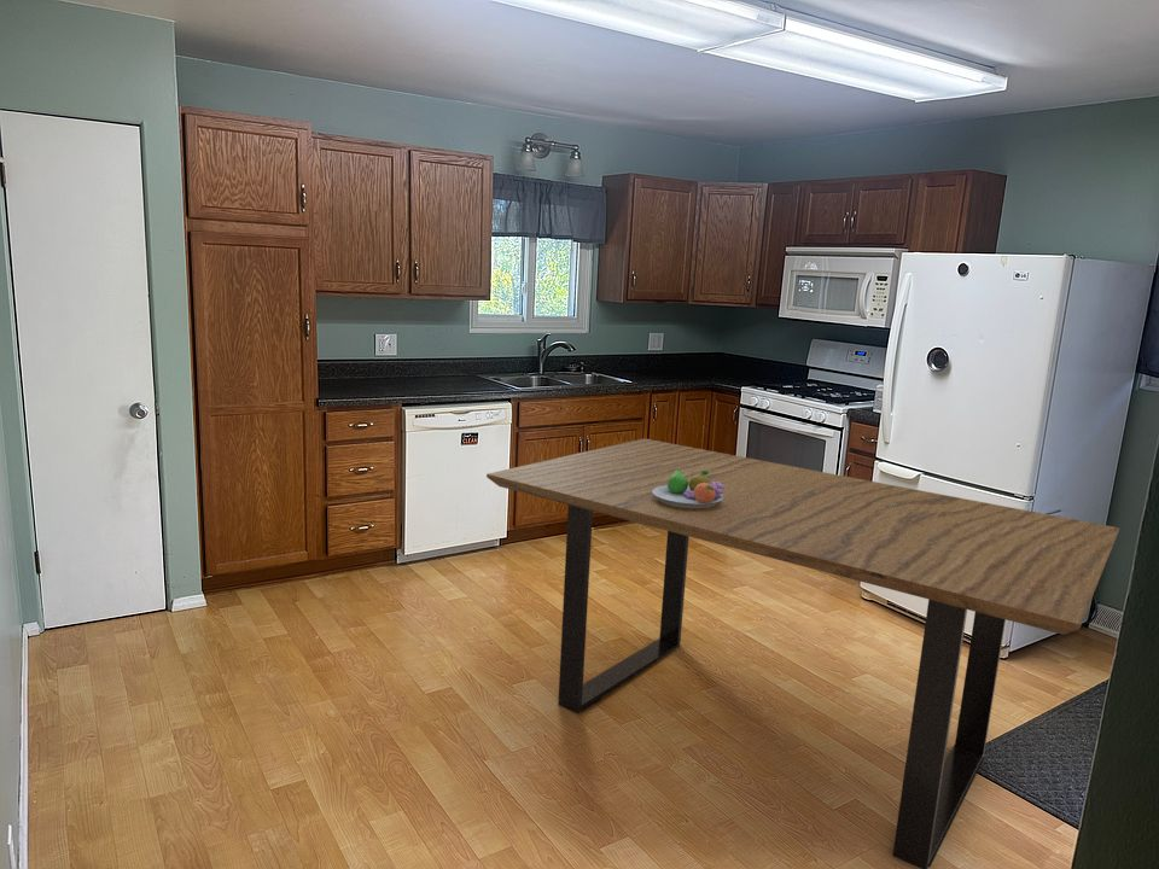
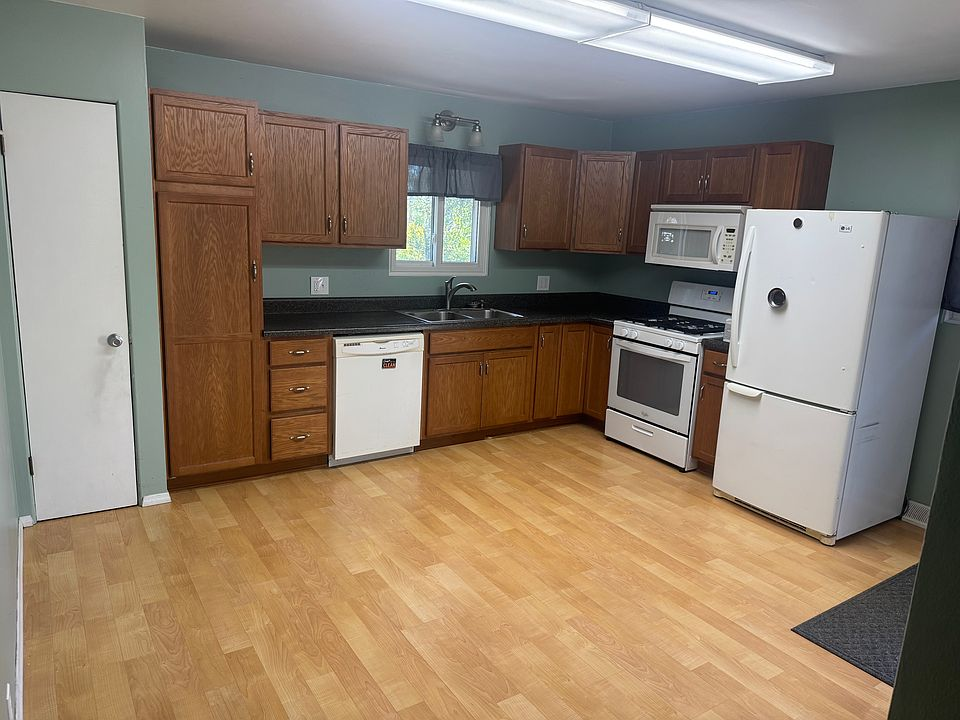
- dining table [485,437,1120,869]
- fruit bowl [652,470,724,509]
